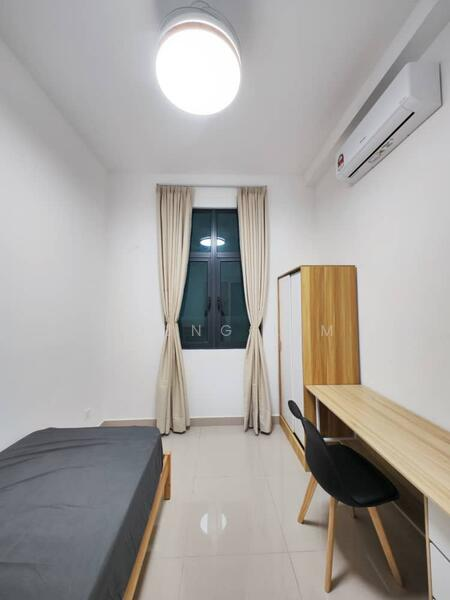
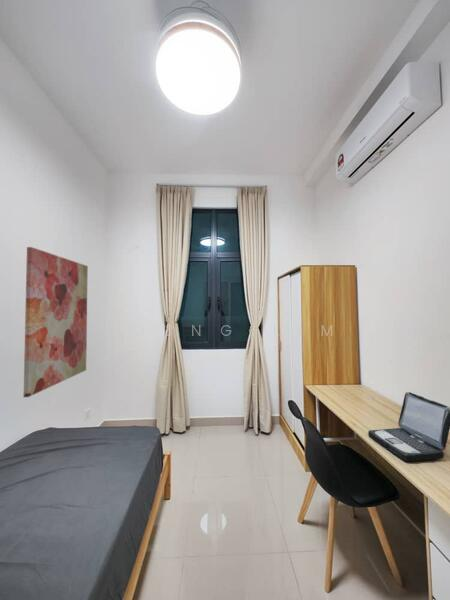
+ wall art [23,246,89,398]
+ laptop [367,391,450,463]
